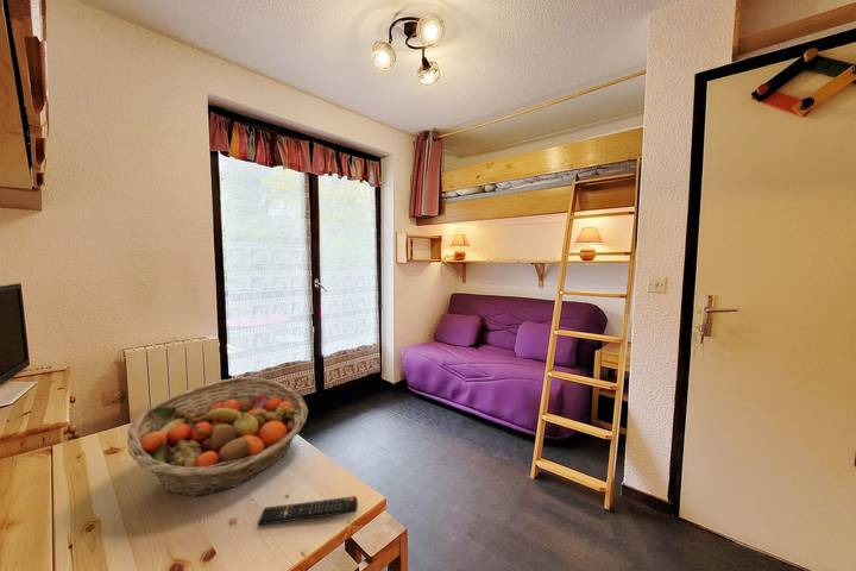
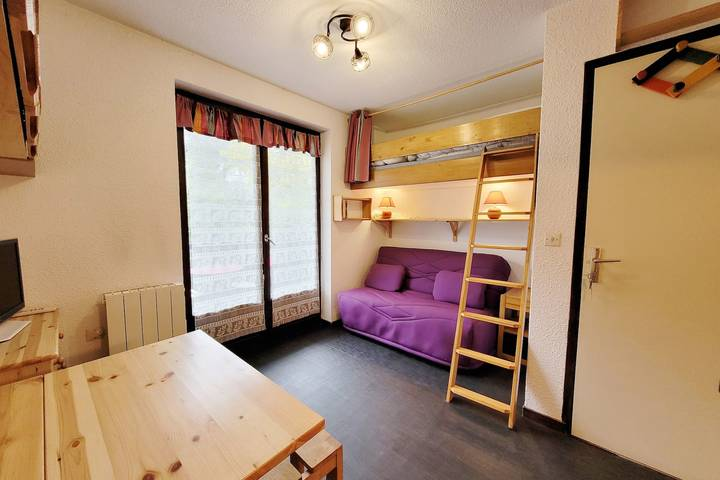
- fruit basket [126,376,309,497]
- remote control [257,495,359,527]
